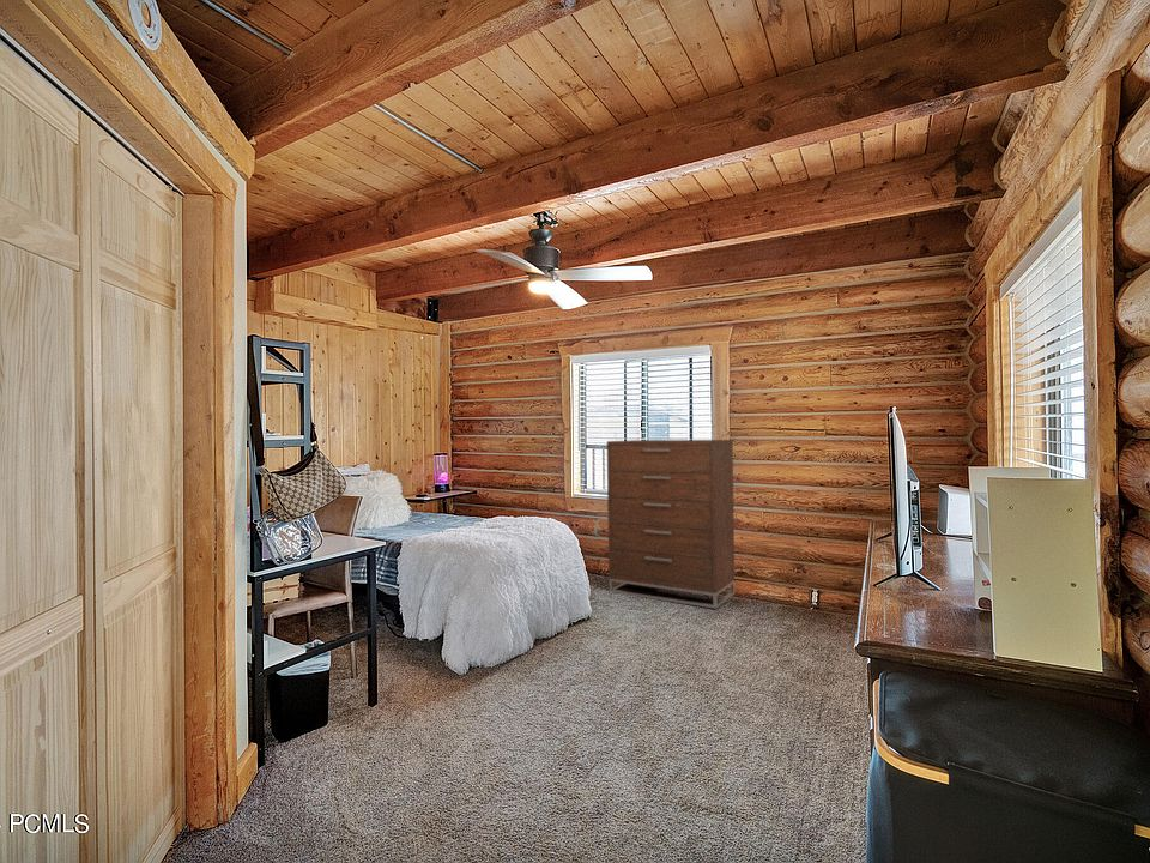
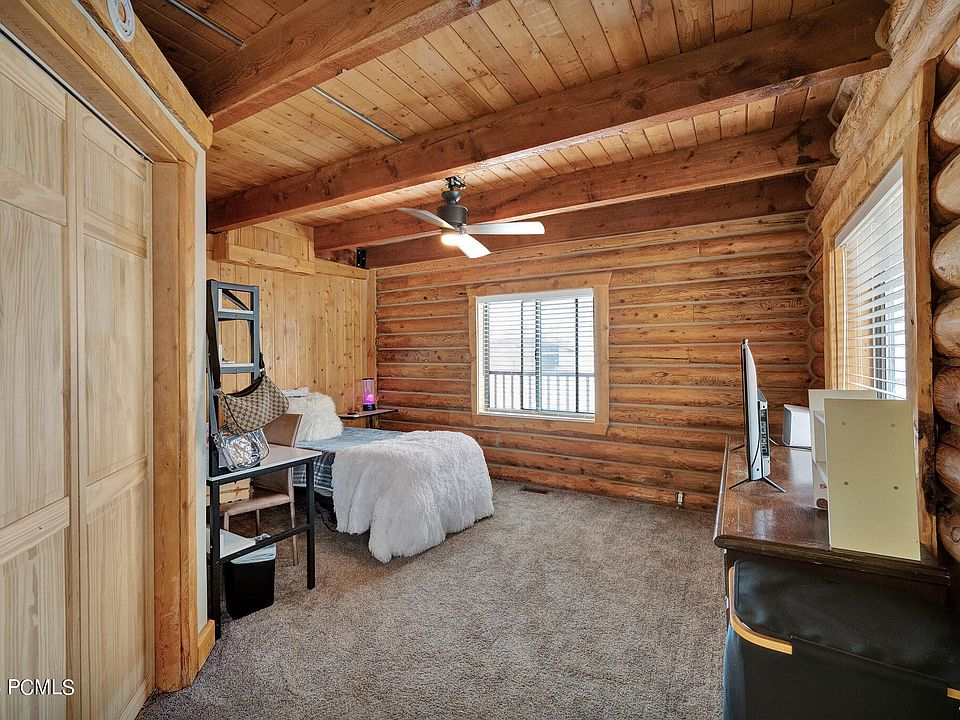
- dresser [606,439,736,610]
